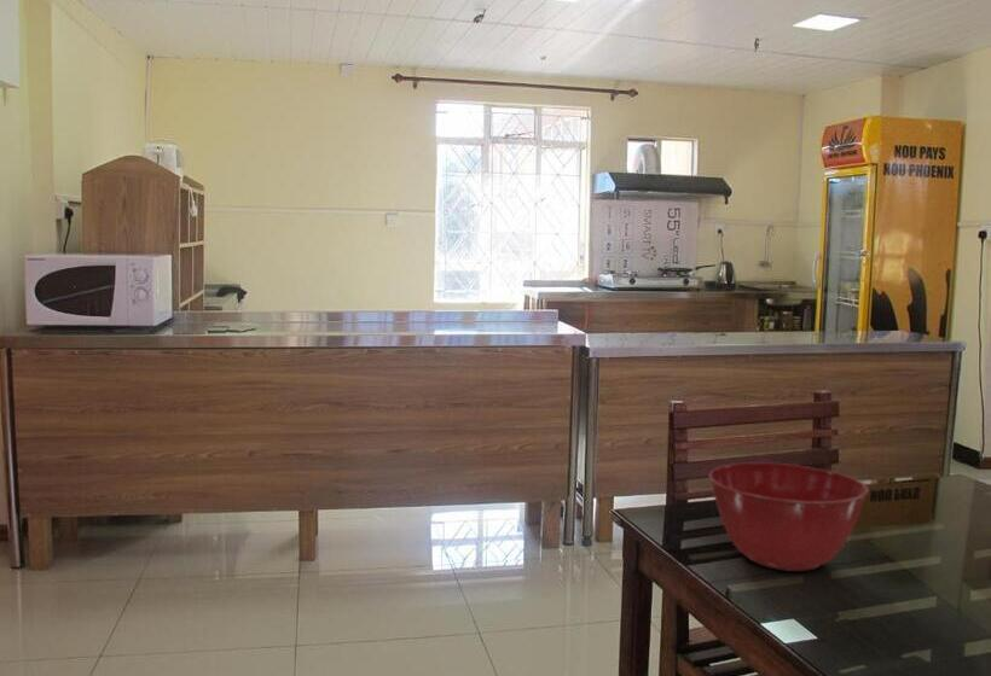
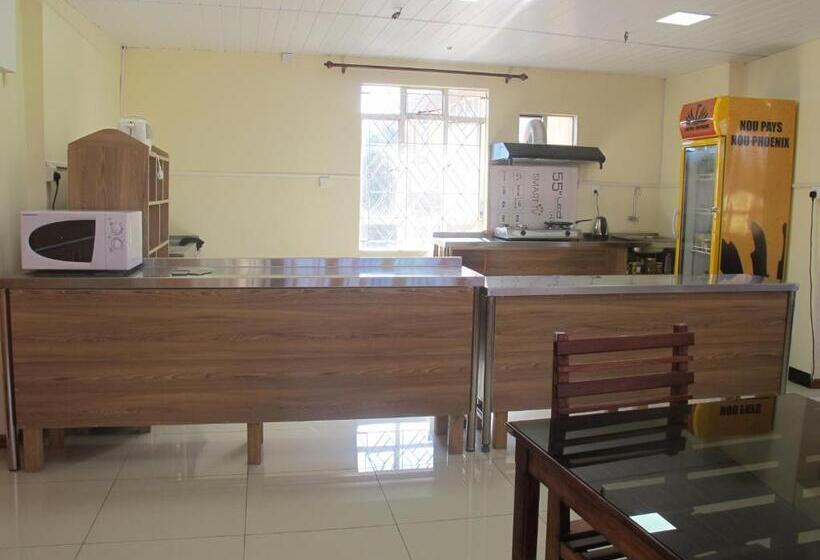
- mixing bowl [708,461,870,572]
